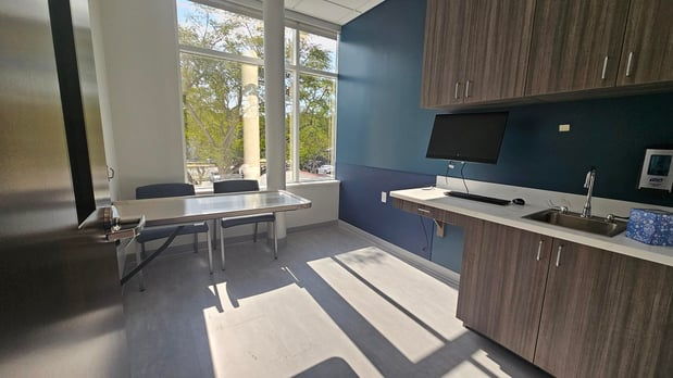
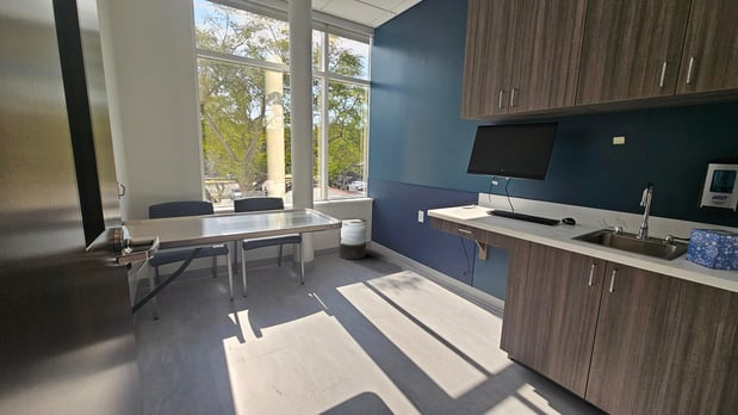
+ trash can [337,217,367,261]
